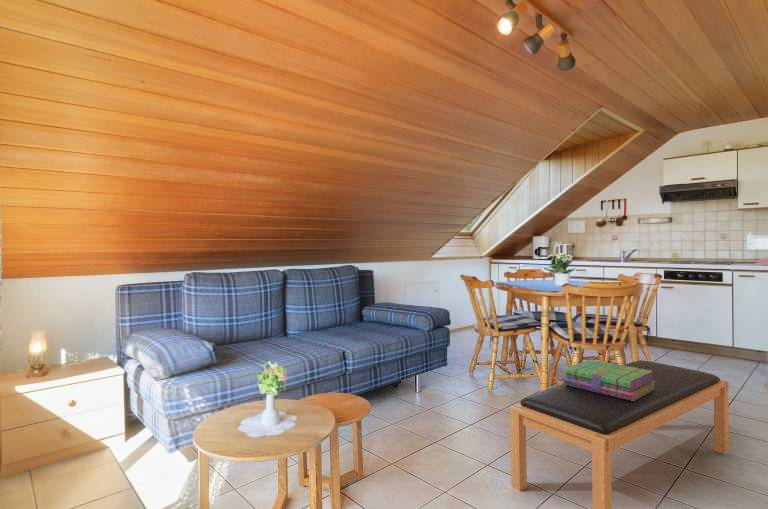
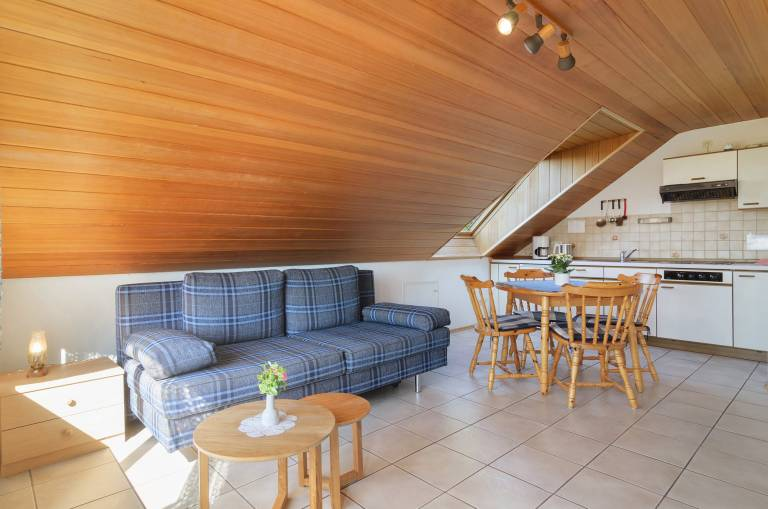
- stack of books [563,358,655,401]
- bench [509,359,730,509]
